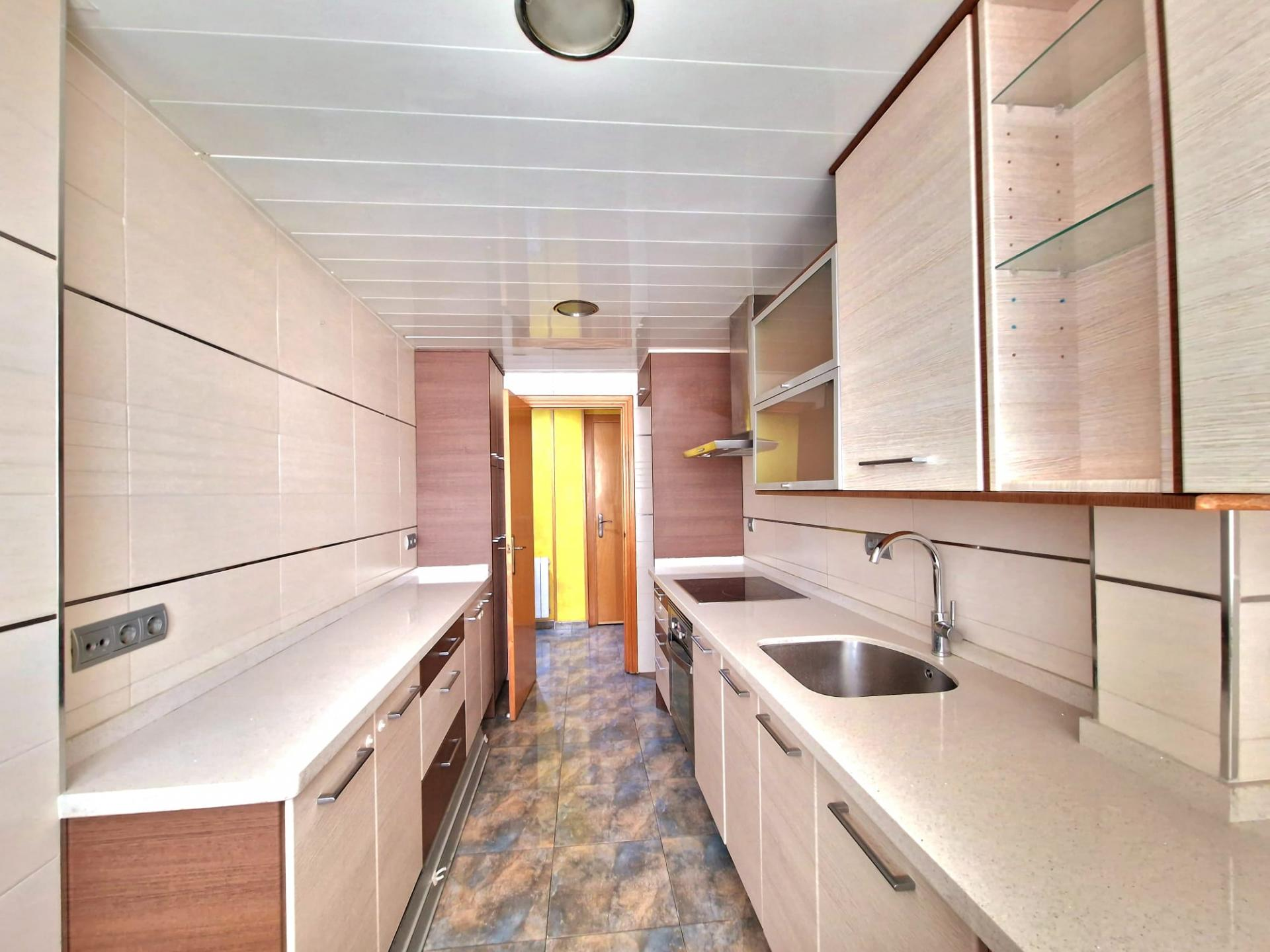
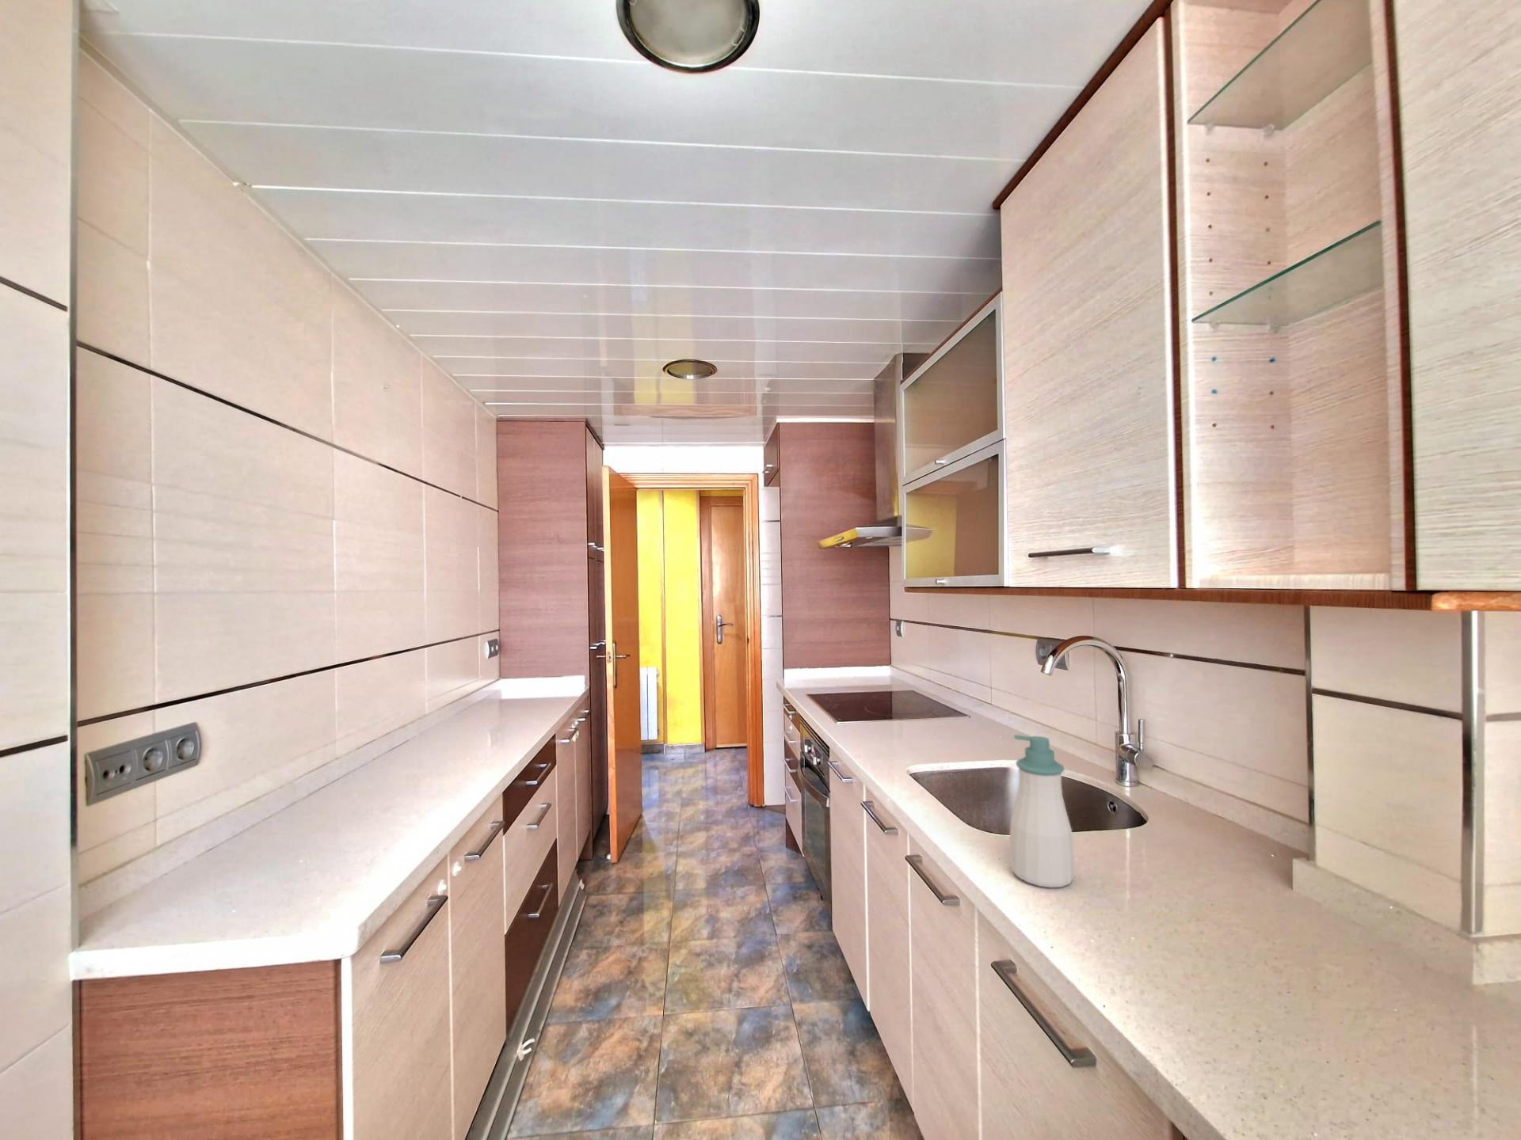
+ soap bottle [1008,734,1075,889]
